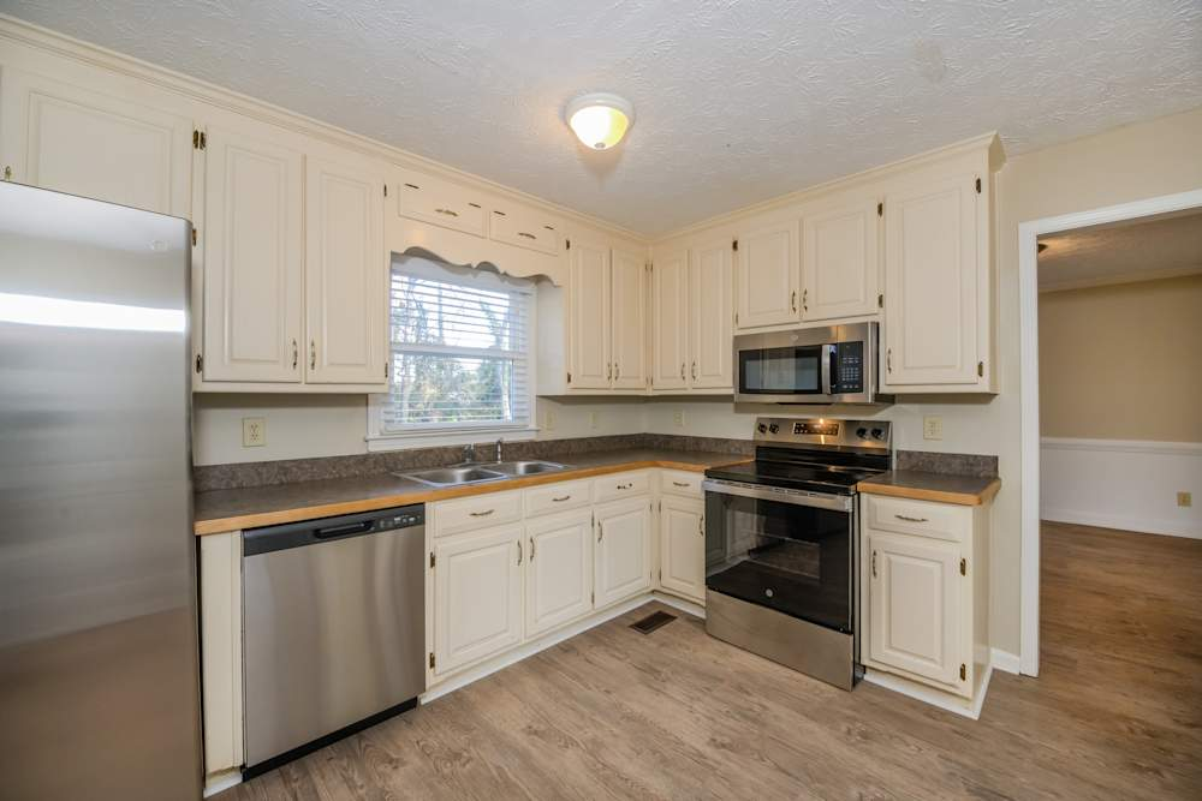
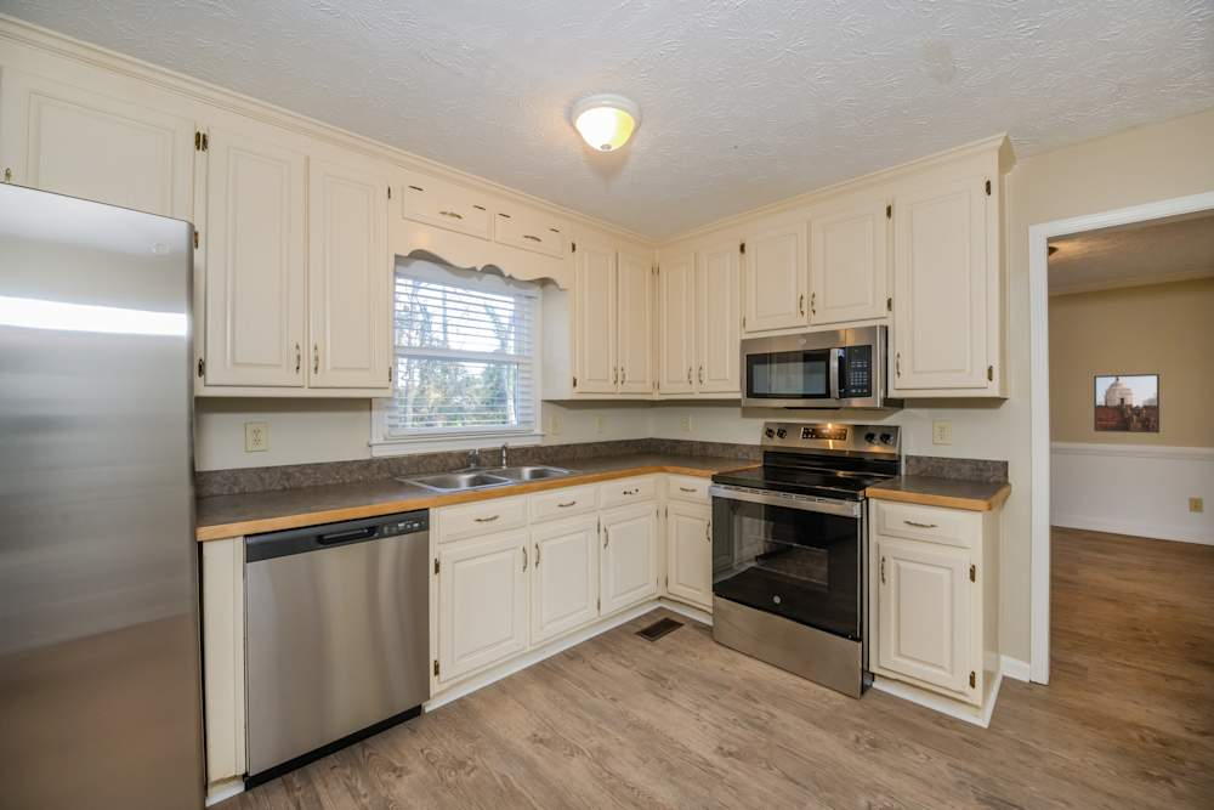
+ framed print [1093,373,1161,434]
